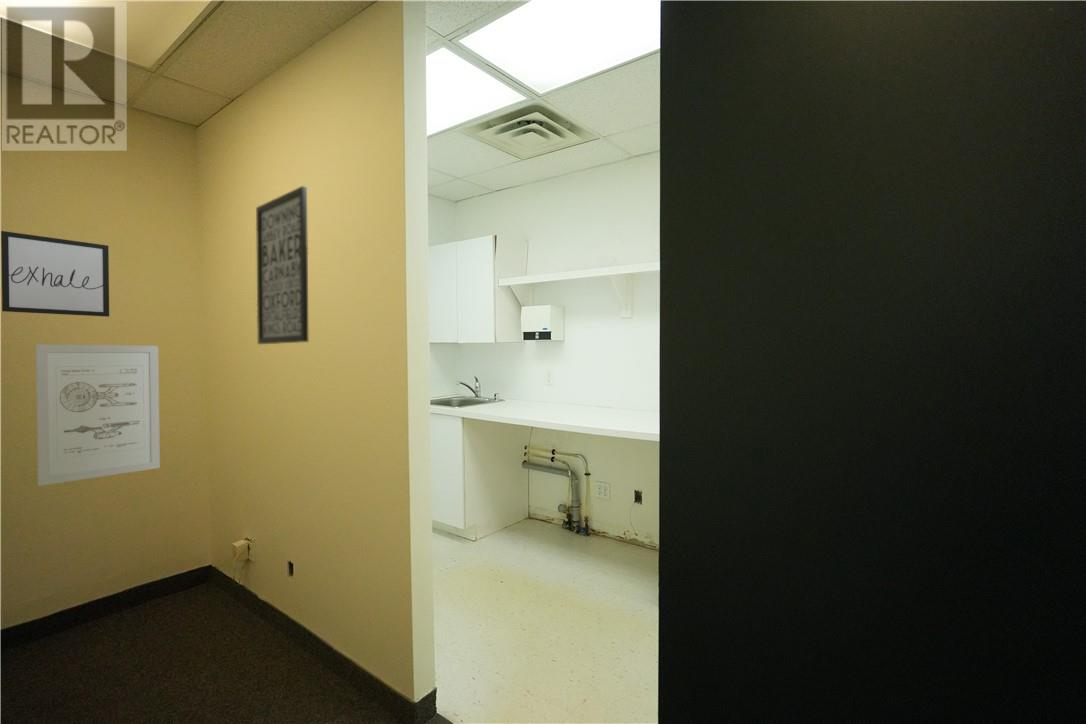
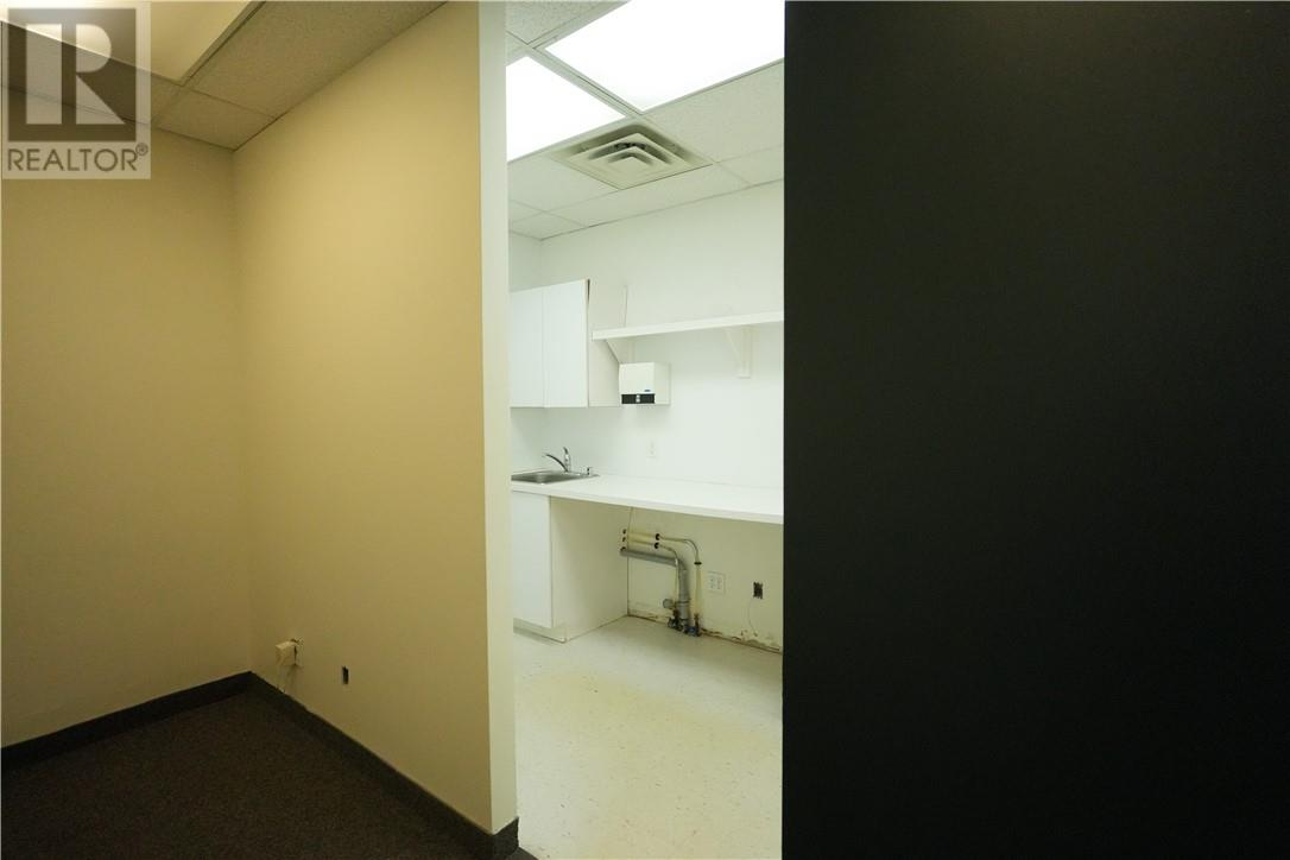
- wall art [0,230,110,318]
- wall art [35,343,161,487]
- wall art [255,185,309,345]
